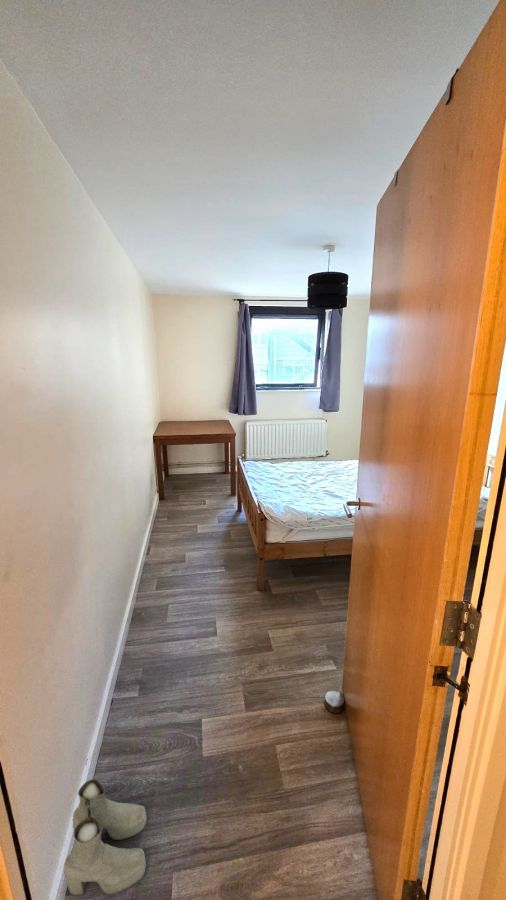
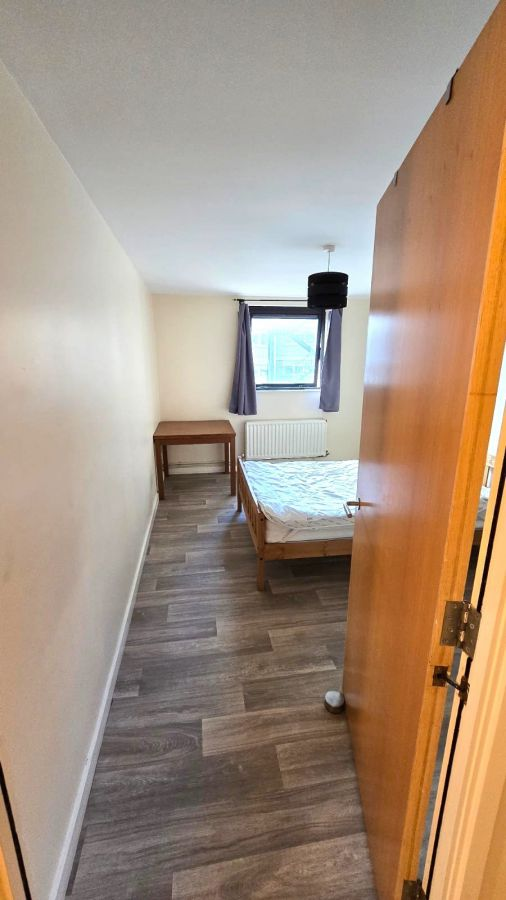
- boots [63,778,148,897]
